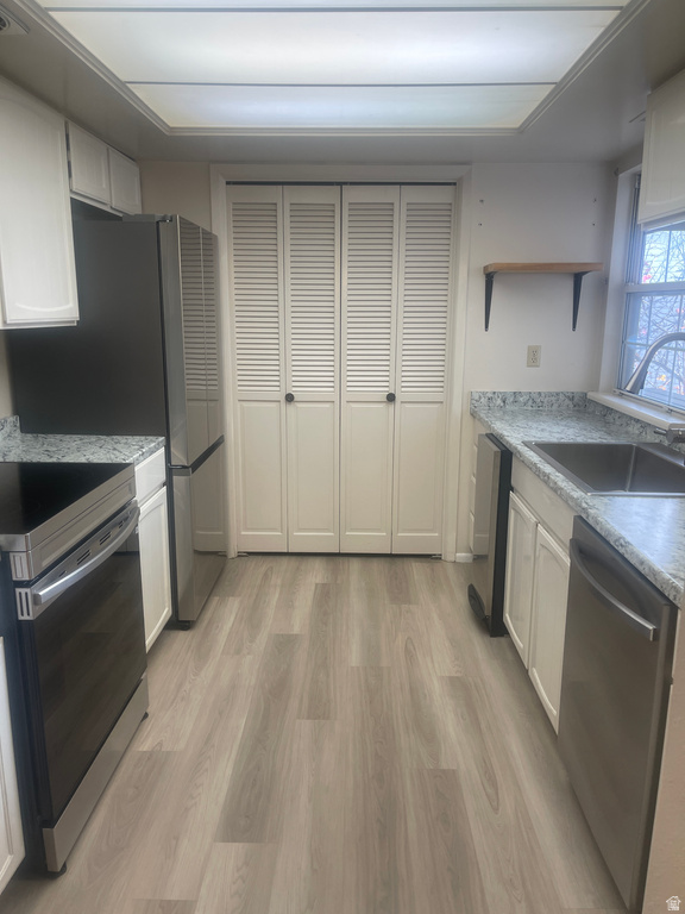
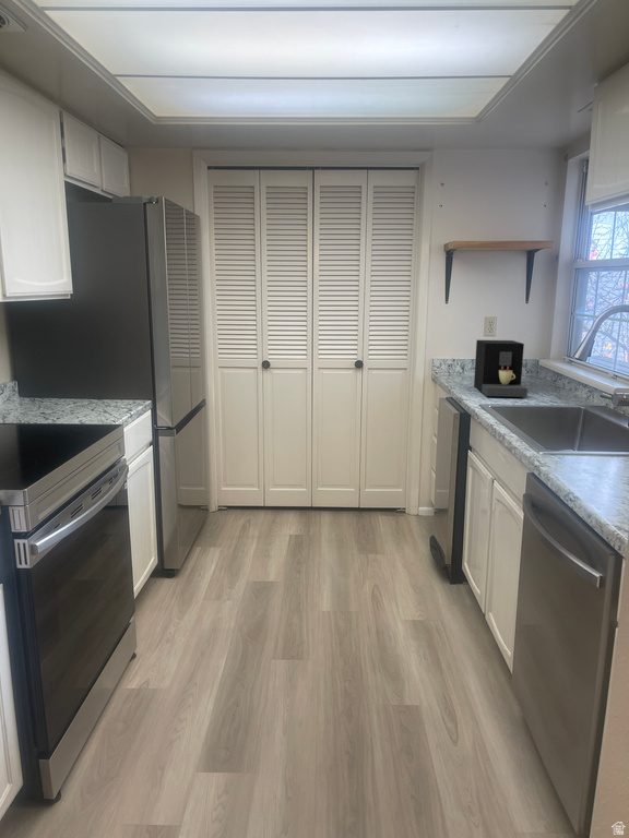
+ coffee maker [473,339,529,398]
